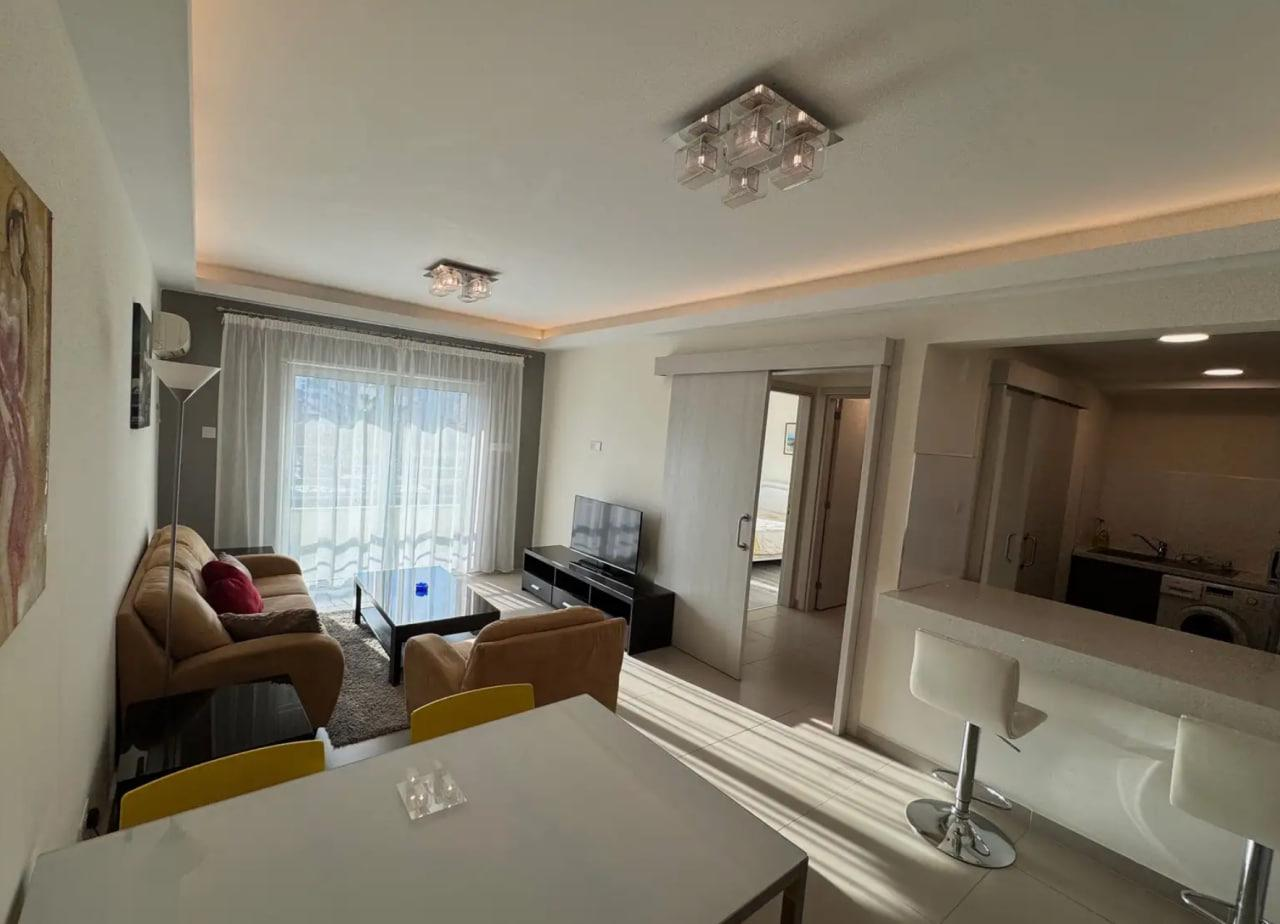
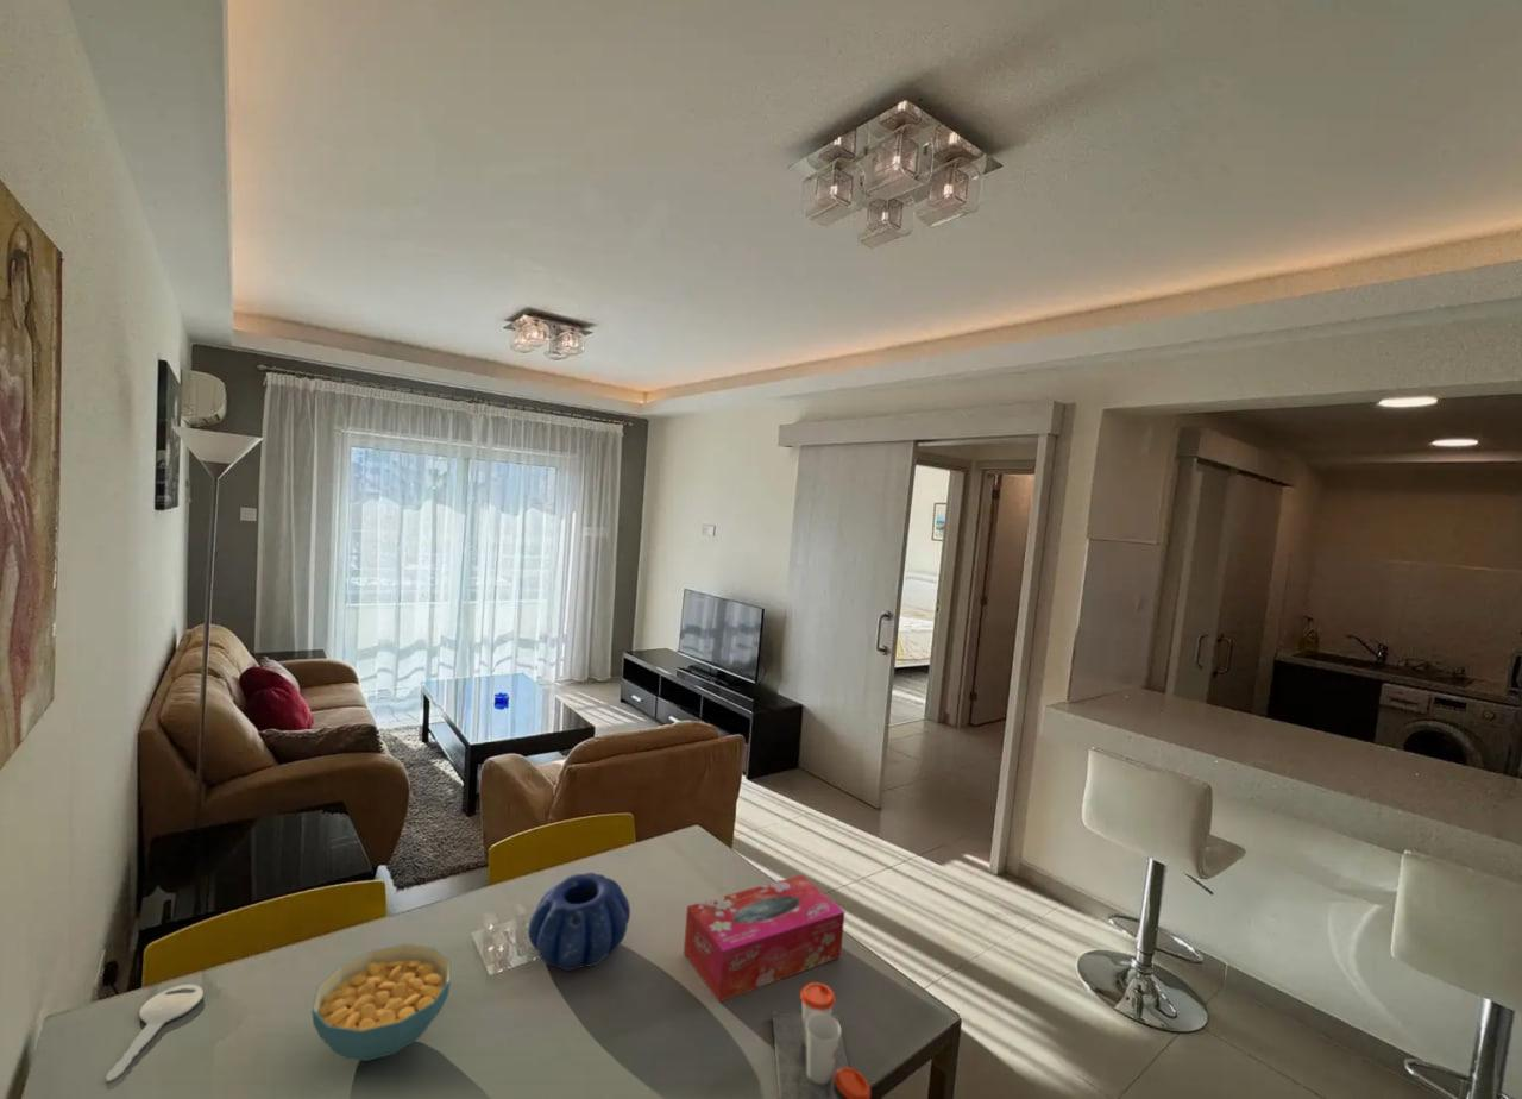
+ cup [771,981,872,1099]
+ tissue box [683,874,847,1003]
+ key [105,984,205,1085]
+ decorative bowl [527,872,631,972]
+ cereal bowl [310,943,452,1062]
